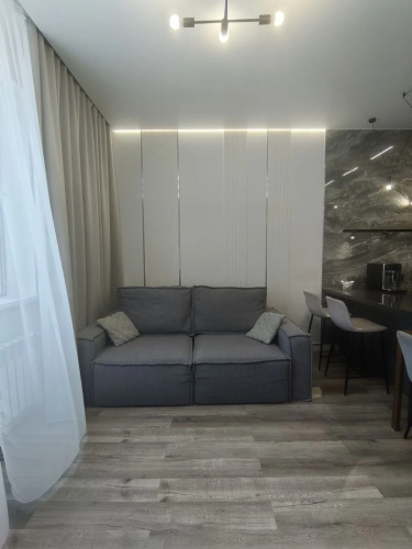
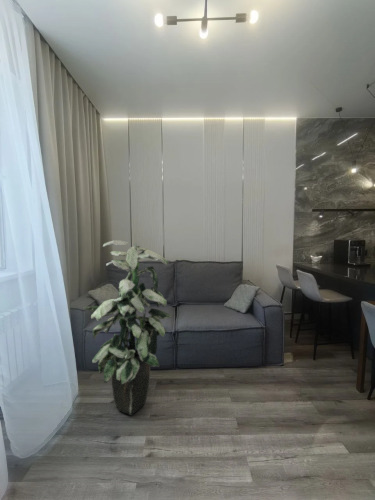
+ indoor plant [82,239,172,416]
